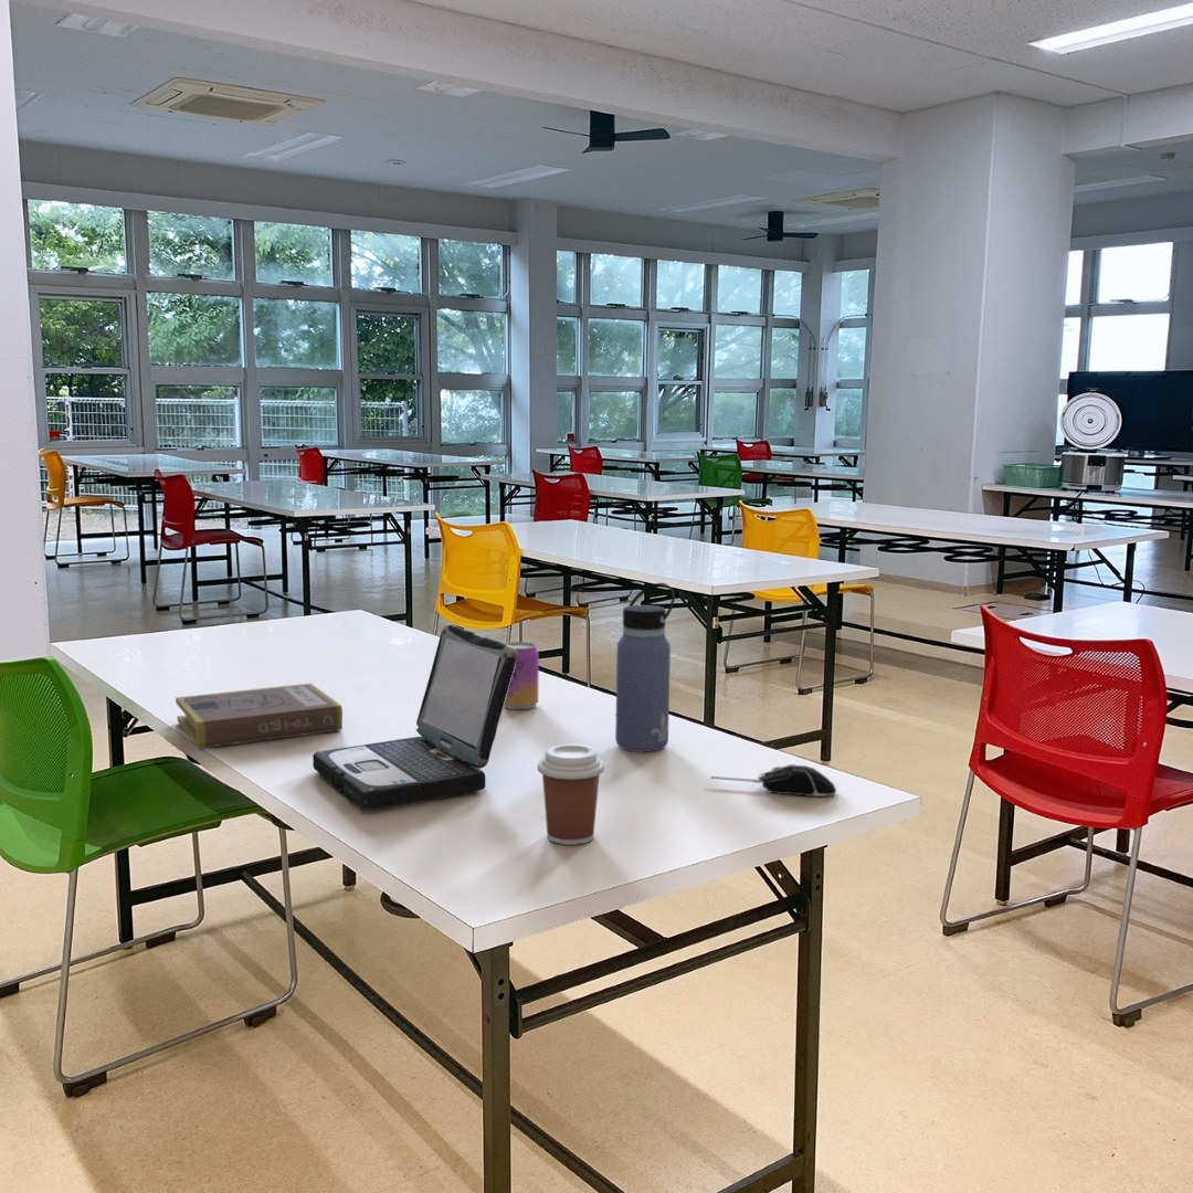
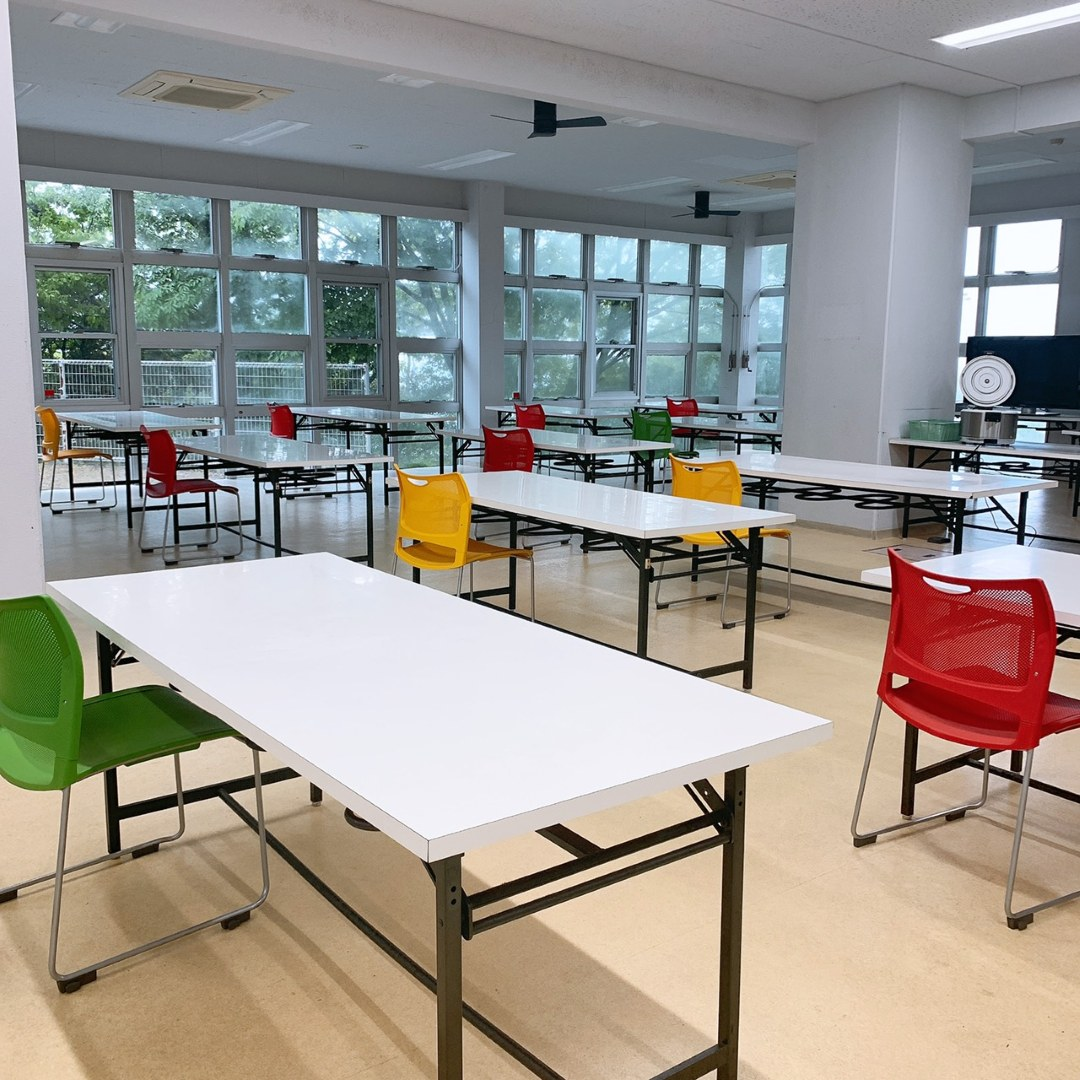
- water bottle [614,582,676,753]
- coffee cup [537,743,605,846]
- beer can [504,641,540,710]
- laptop [312,623,517,810]
- computer mouse [710,763,837,798]
- book [175,683,344,750]
